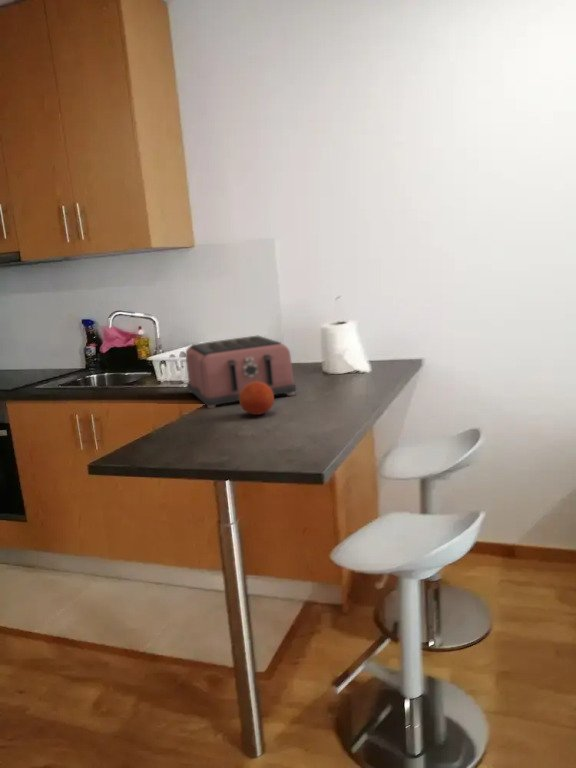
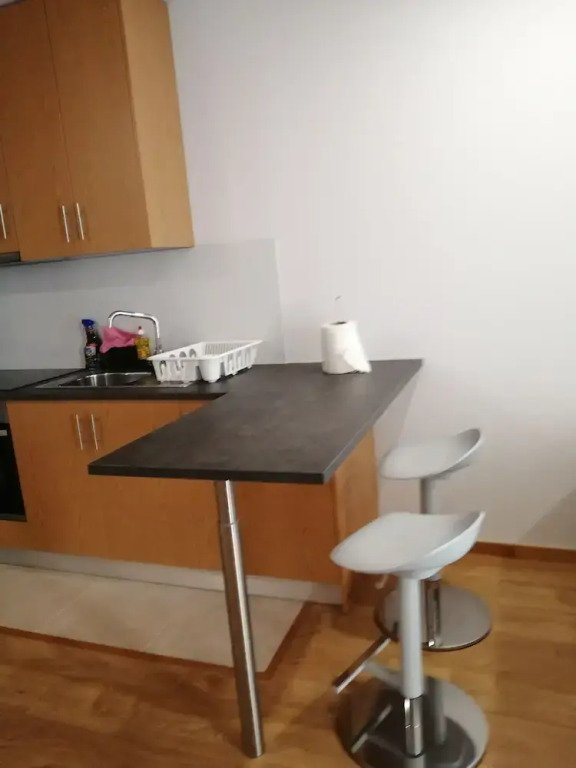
- toaster [185,335,297,409]
- fruit [238,381,275,416]
